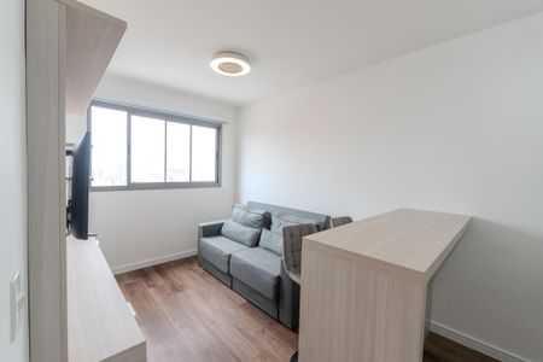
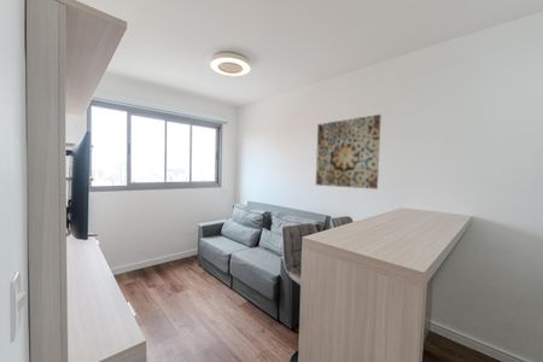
+ wall art [315,113,383,191]
